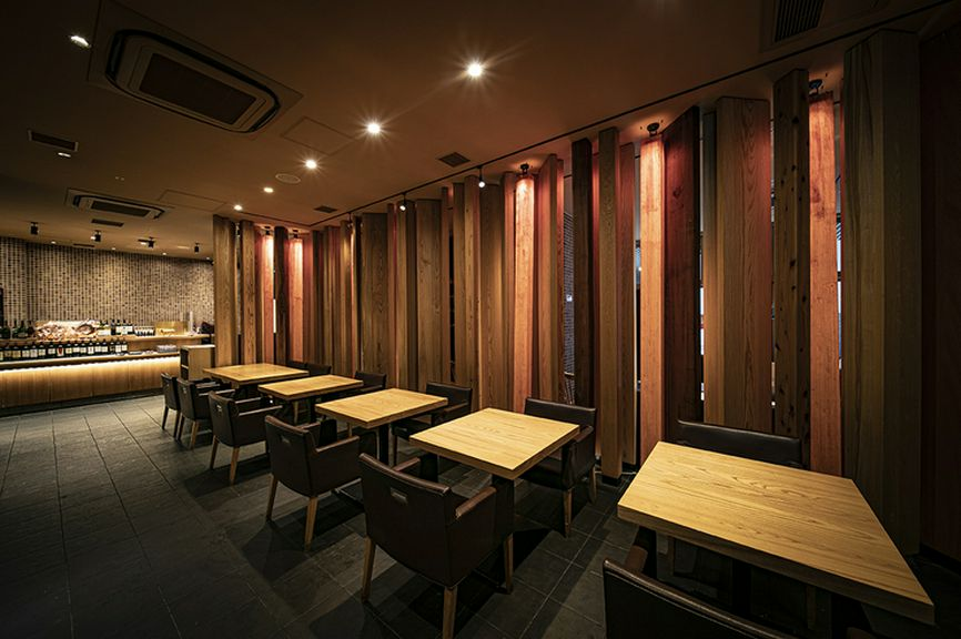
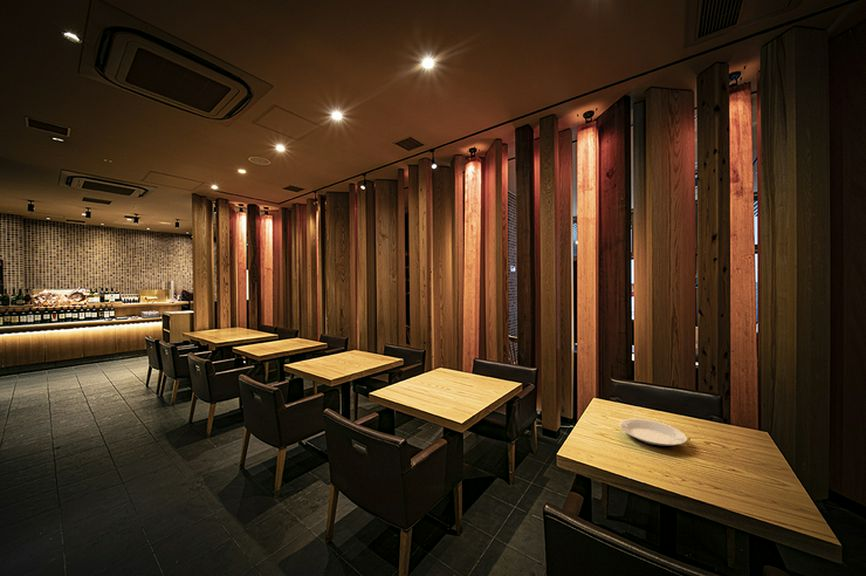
+ plate [619,418,688,449]
